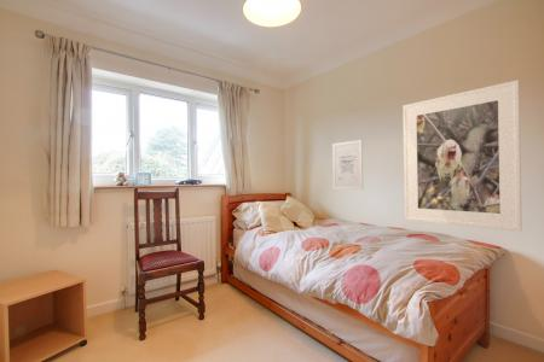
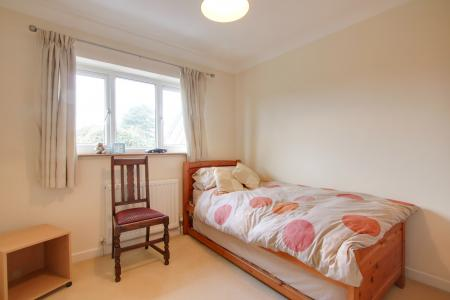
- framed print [401,78,523,233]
- wall art [331,139,364,191]
